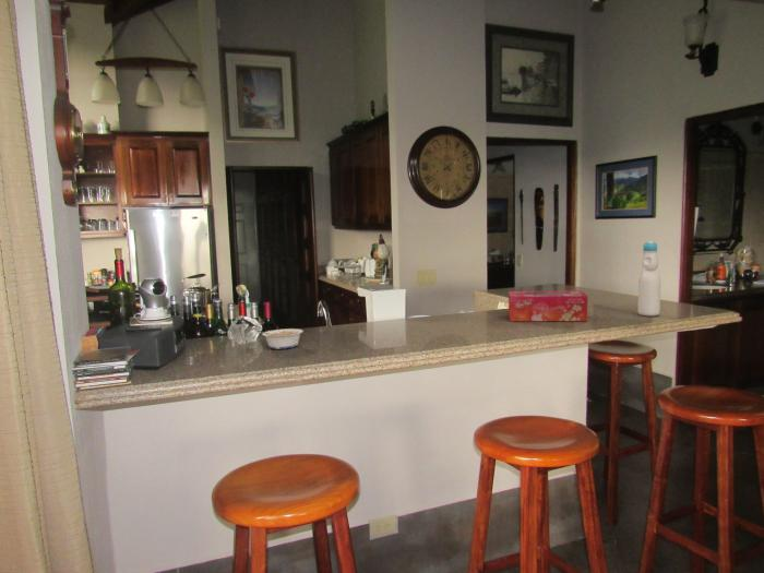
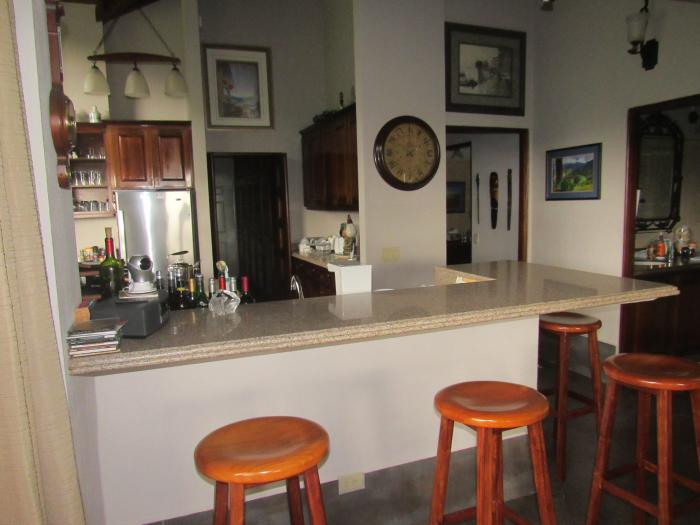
- bottle [637,240,661,318]
- legume [254,327,305,350]
- tissue box [508,289,588,322]
